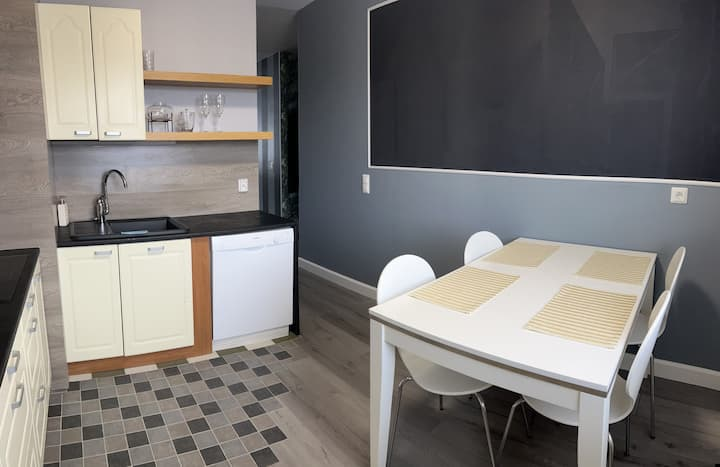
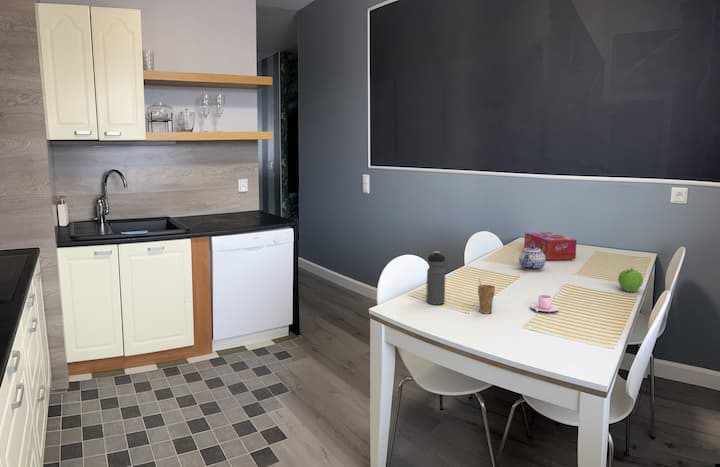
+ fruit [617,267,644,293]
+ teapot [518,245,546,272]
+ cup [477,278,496,314]
+ tissue box [523,232,578,260]
+ water bottle [425,250,446,305]
+ teacup [530,294,560,313]
